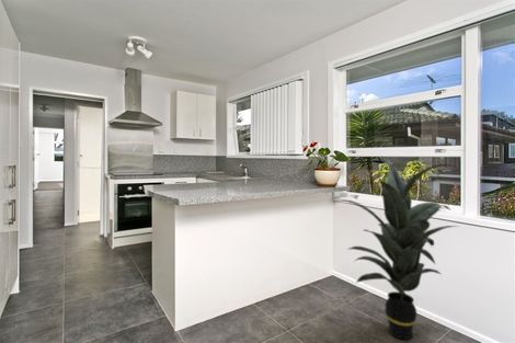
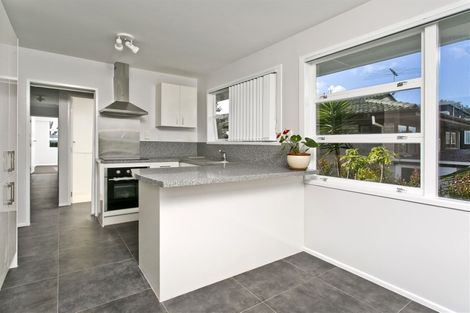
- indoor plant [334,156,460,341]
